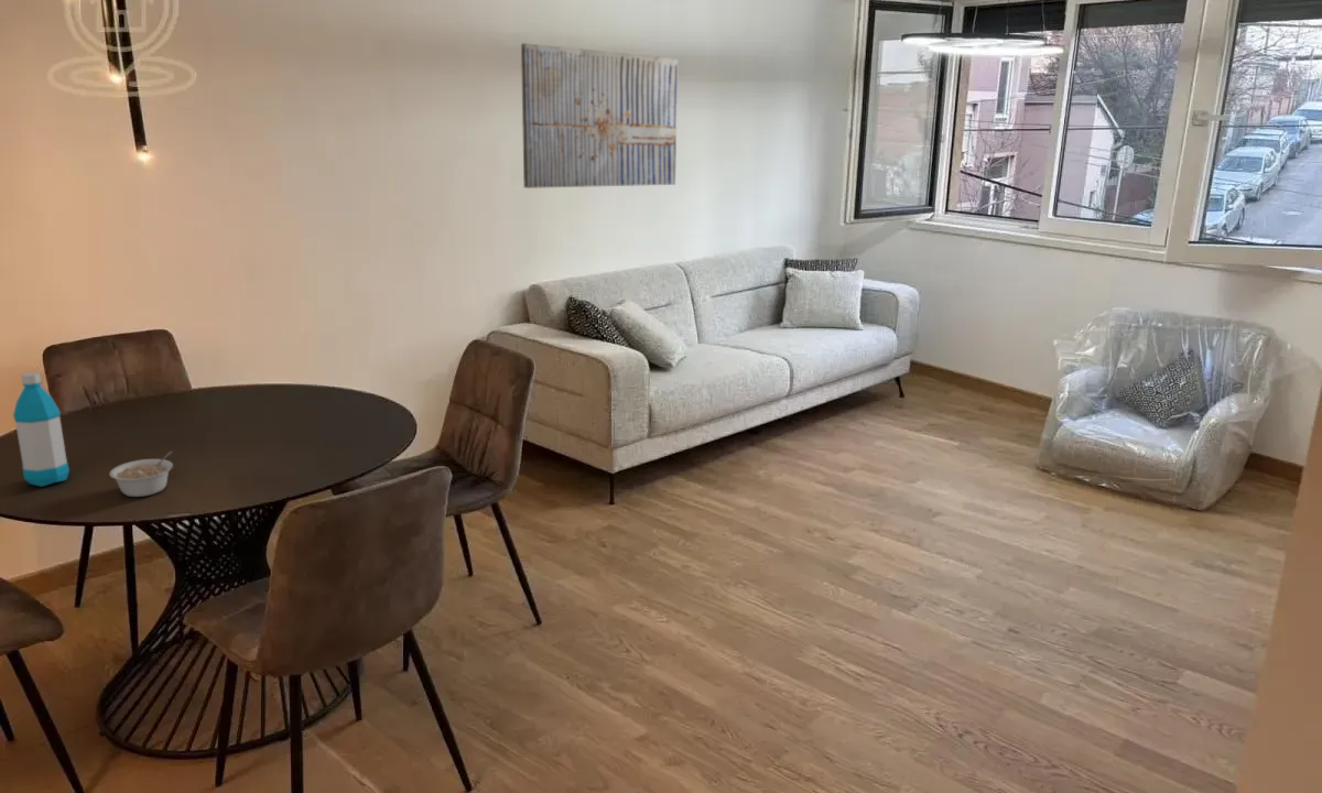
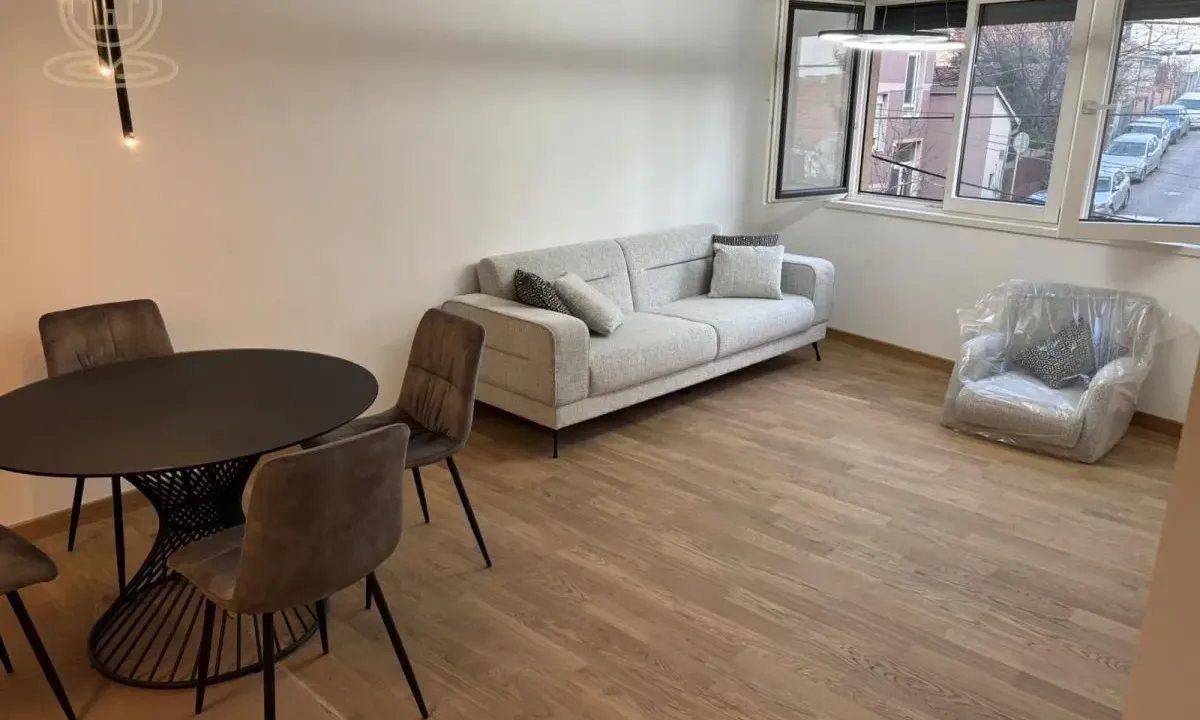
- legume [108,450,174,498]
- wall art [520,42,679,189]
- water bottle [12,371,71,488]
